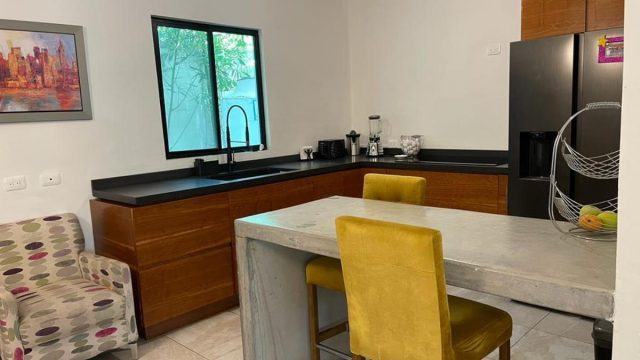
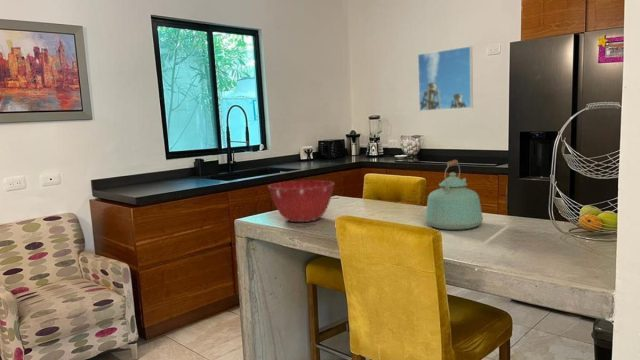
+ mixing bowl [267,180,336,223]
+ kettle [424,159,484,231]
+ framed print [417,45,474,112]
